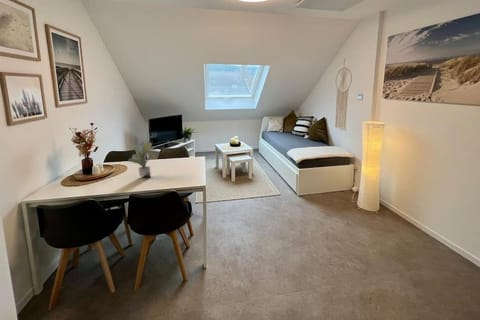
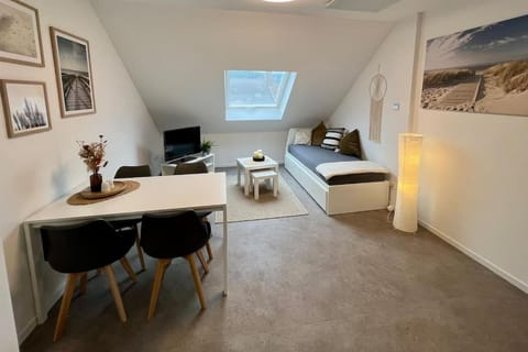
- potted plant [127,141,153,178]
